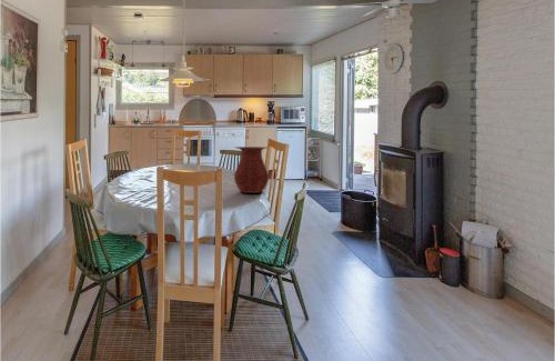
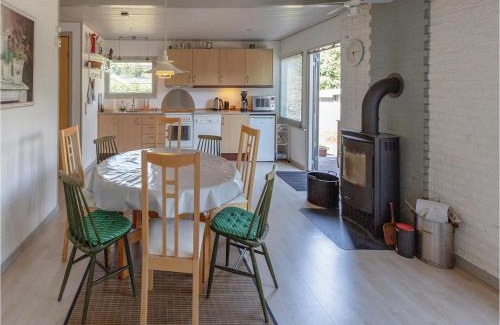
- vase [233,146,270,194]
